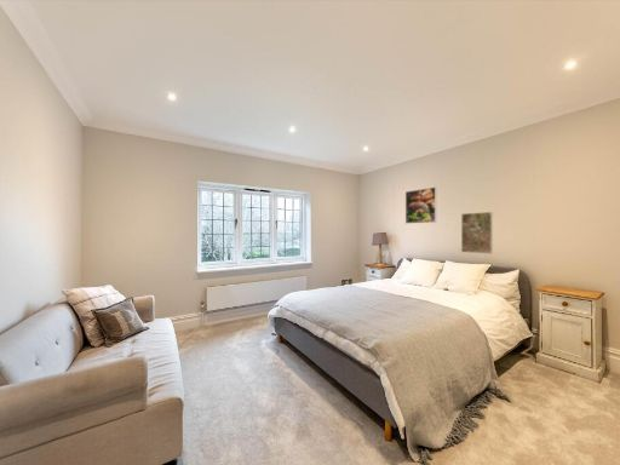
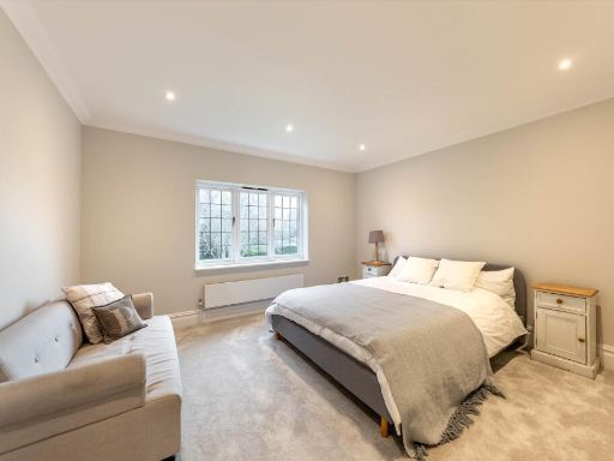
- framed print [404,186,437,224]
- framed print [460,211,494,256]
